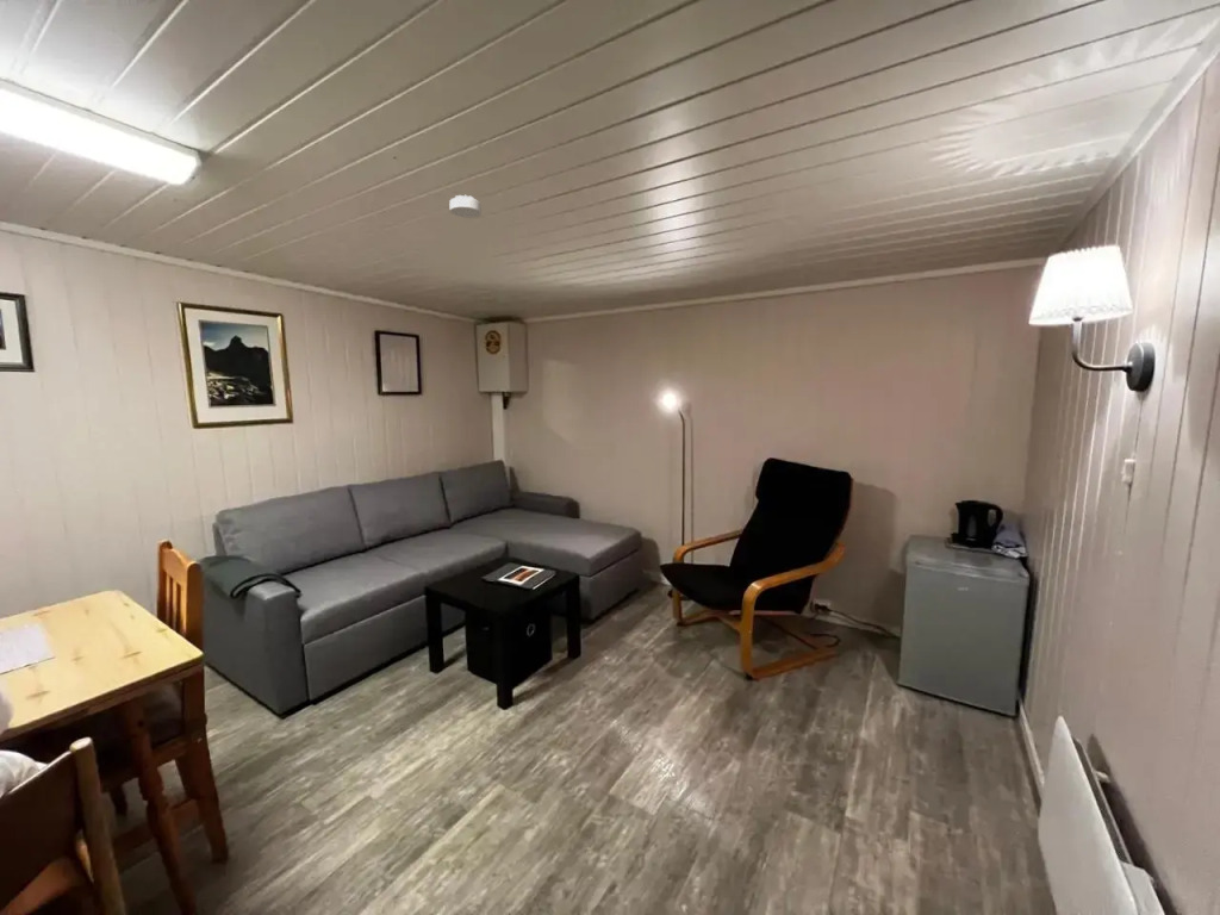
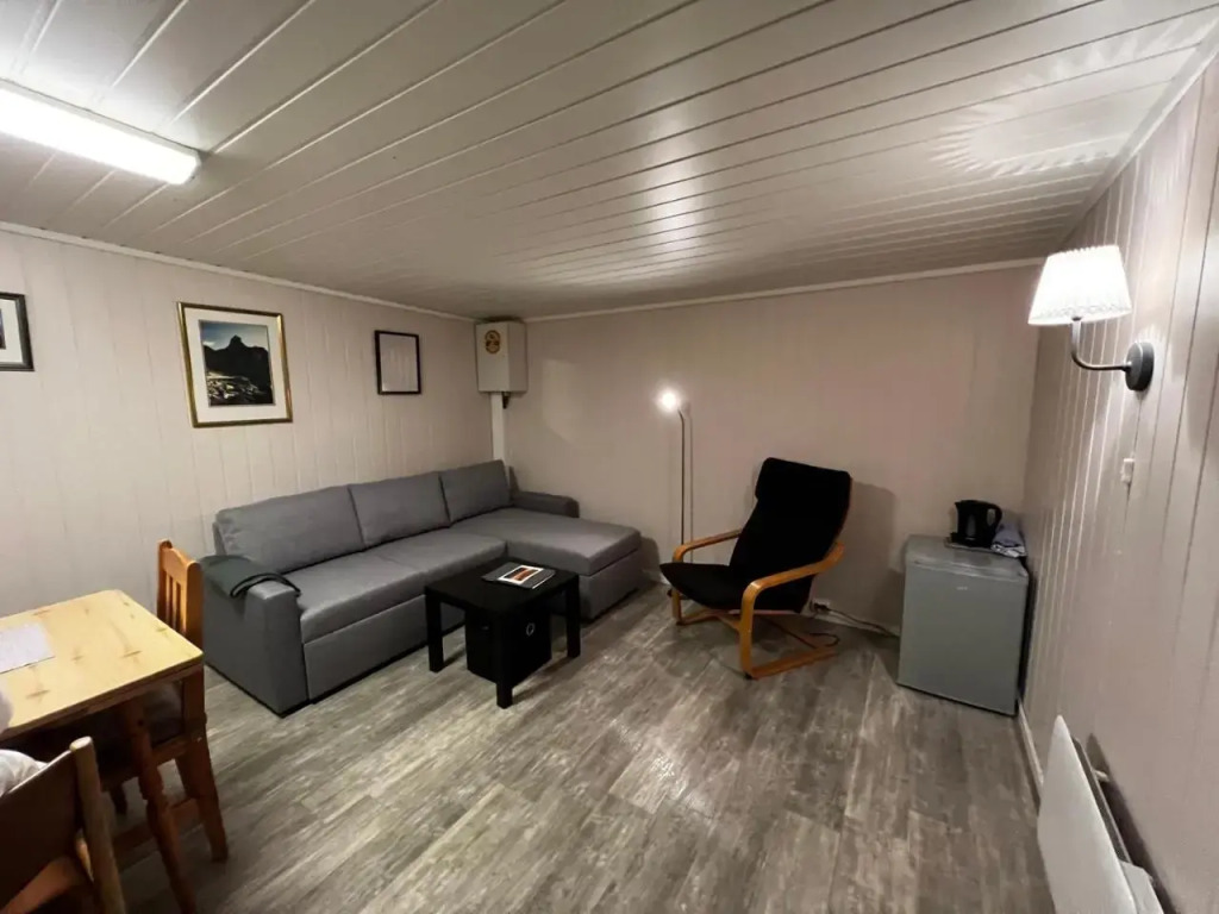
- smoke detector [448,194,483,219]
